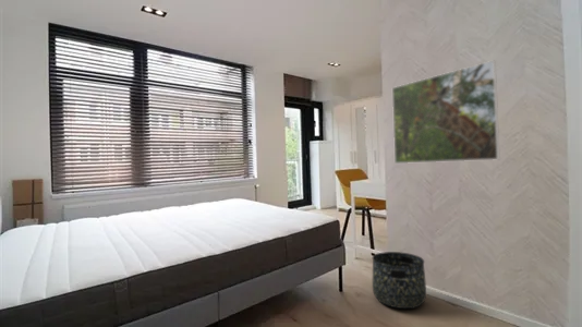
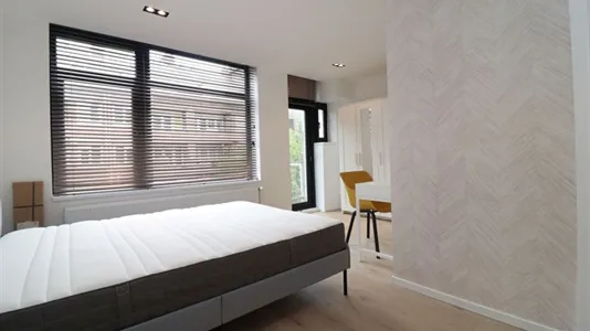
- basket [372,251,427,310]
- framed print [391,59,501,165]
